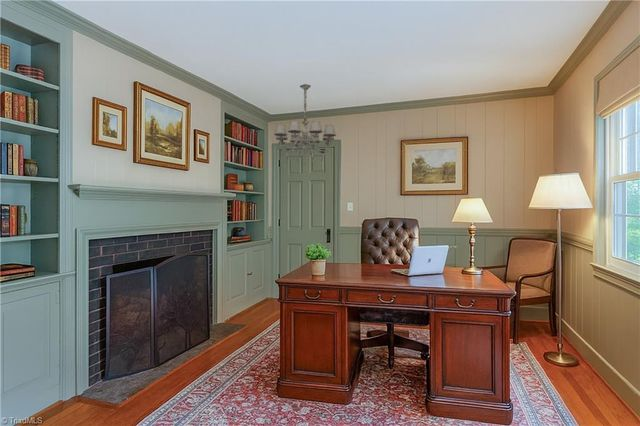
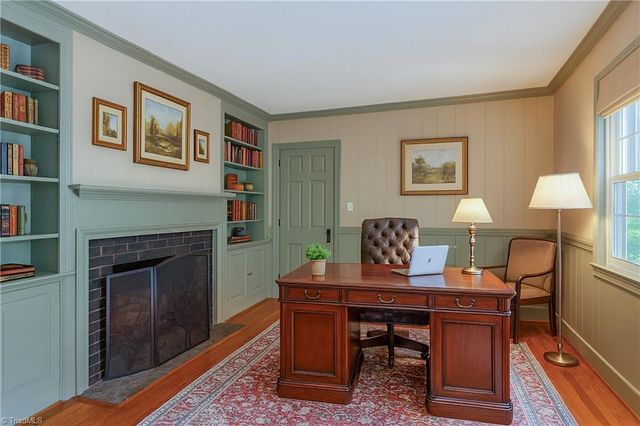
- chandelier [273,83,337,165]
